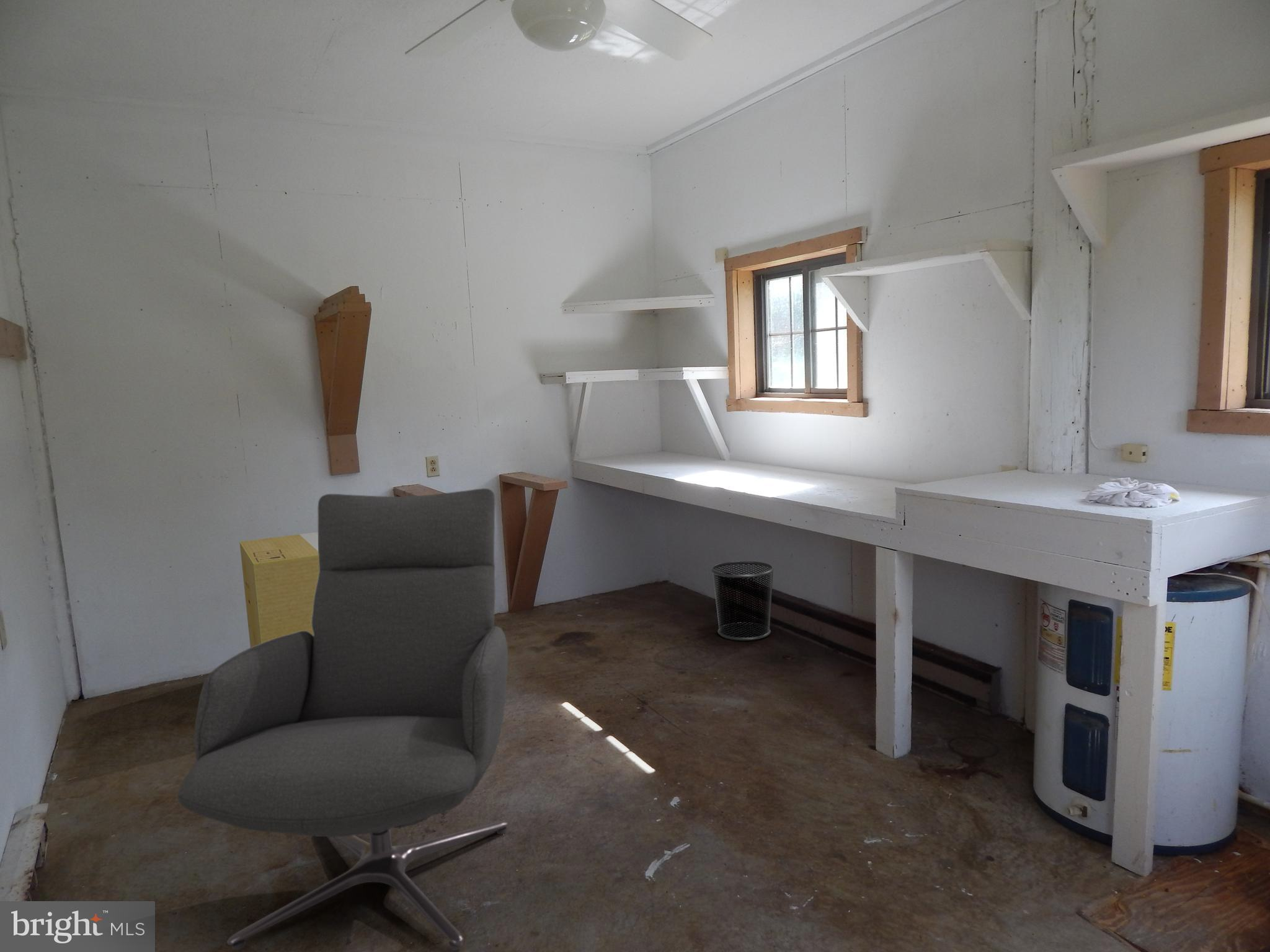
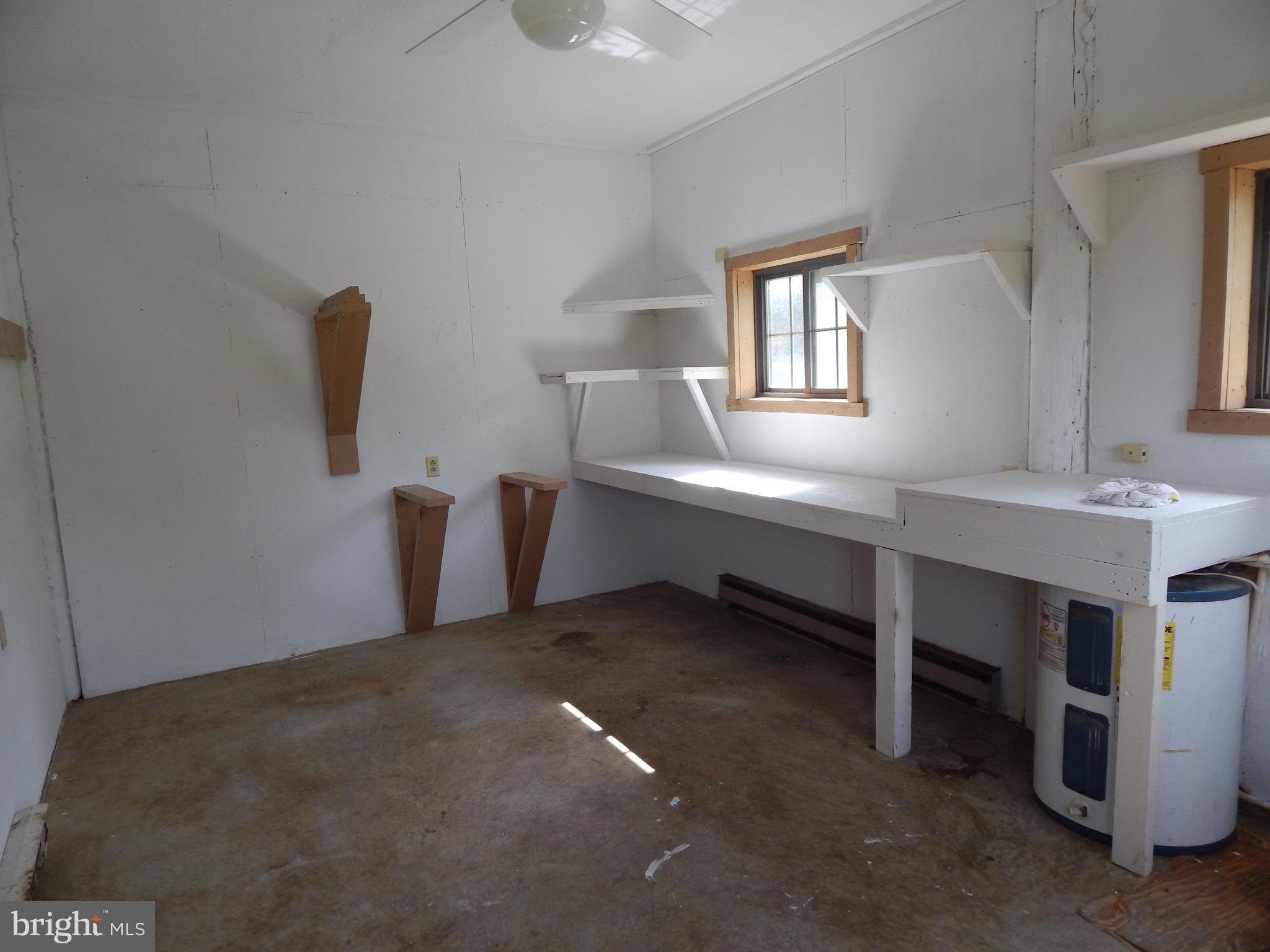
- cardboard box [239,531,319,648]
- waste bin [711,560,775,641]
- chair [177,488,510,951]
